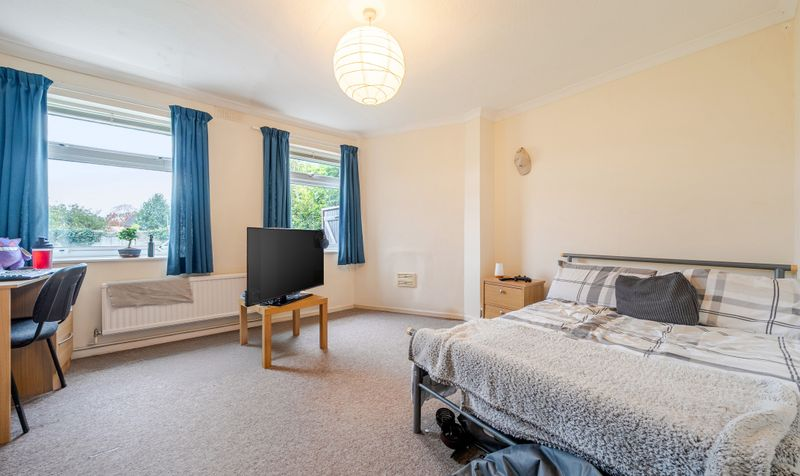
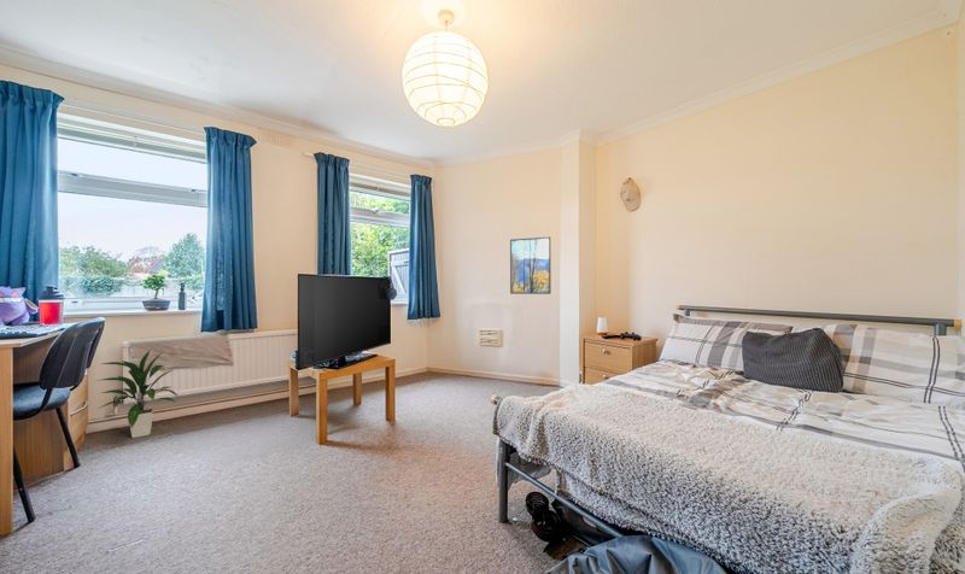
+ indoor plant [95,350,179,439]
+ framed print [509,236,552,295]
